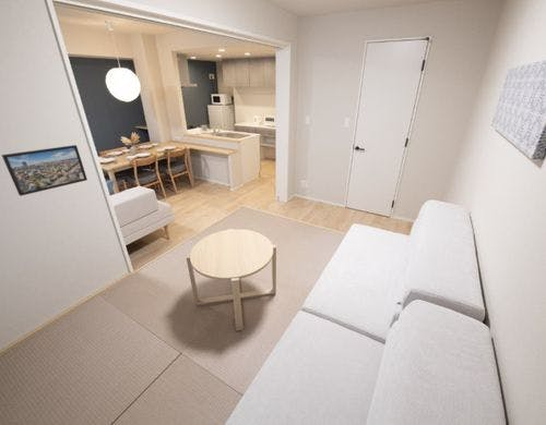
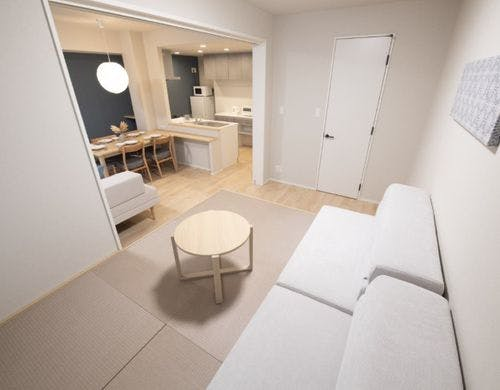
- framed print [1,144,88,197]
